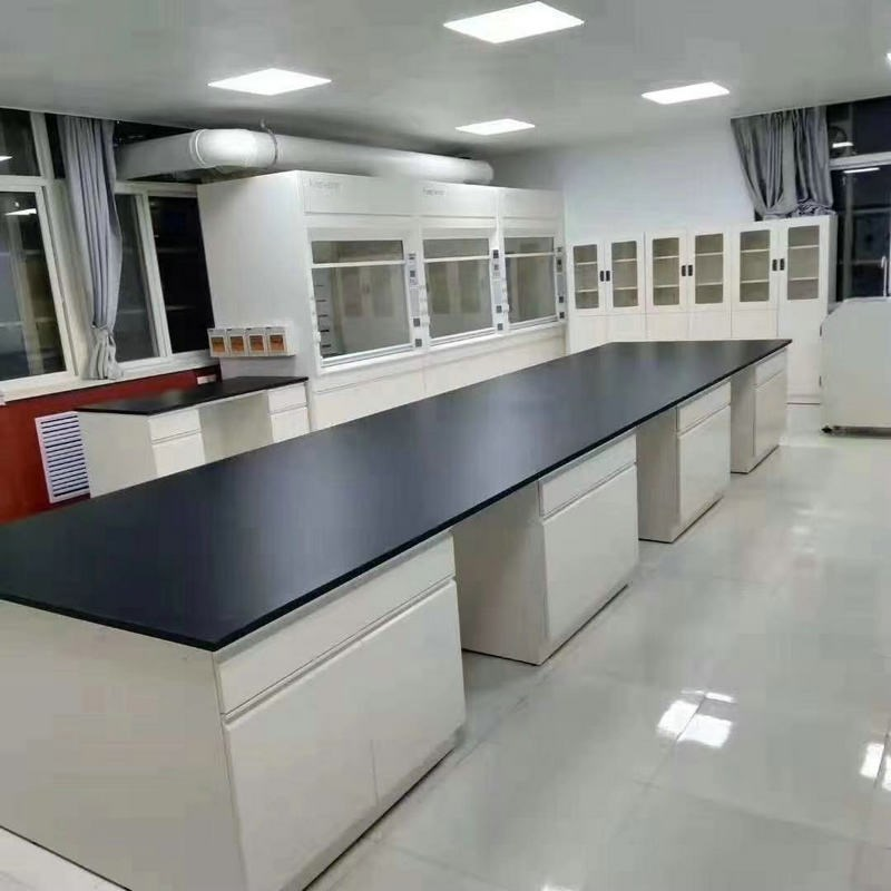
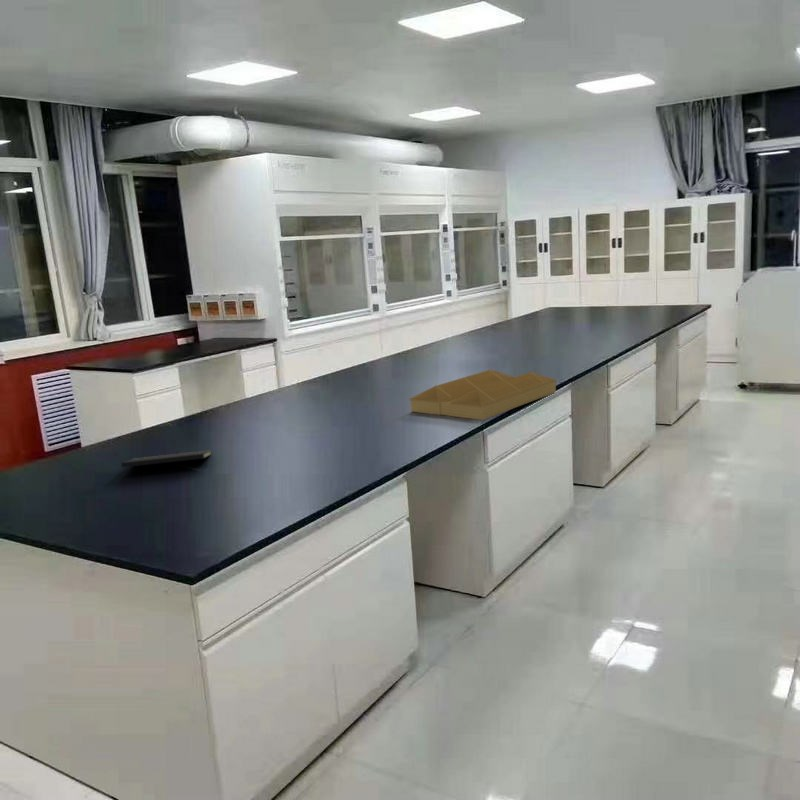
+ notepad [120,449,212,469]
+ architectural model [407,368,559,421]
